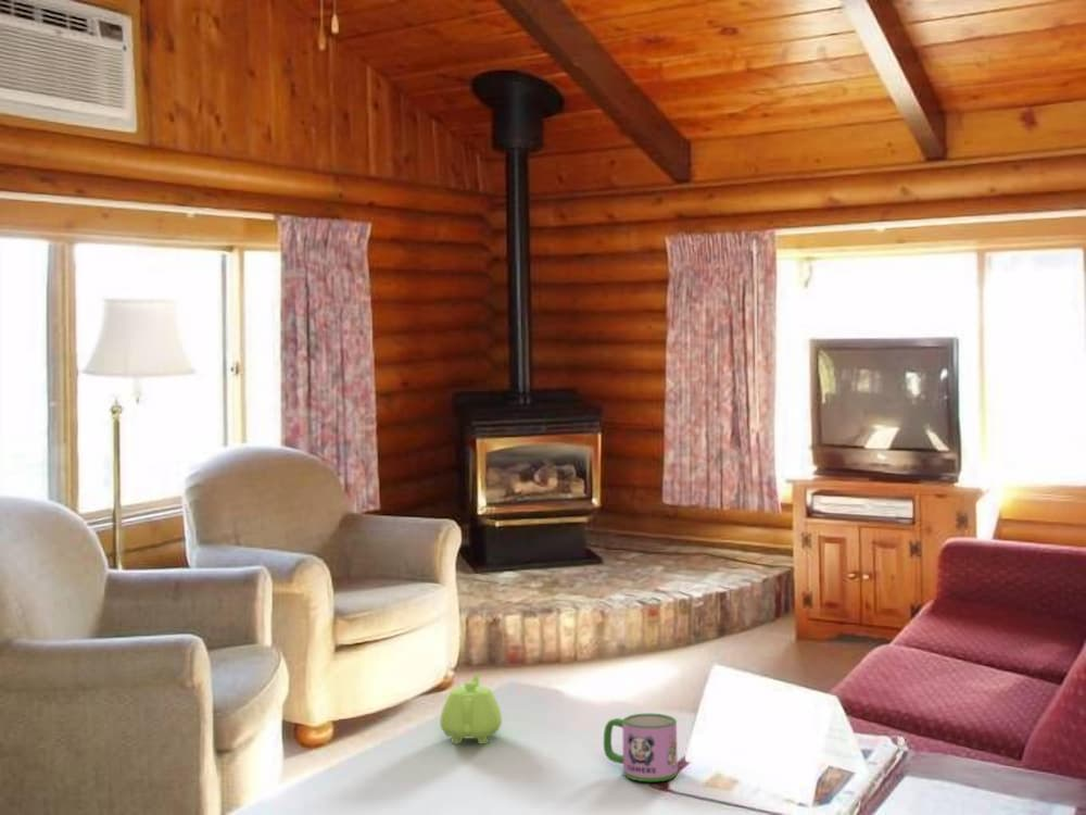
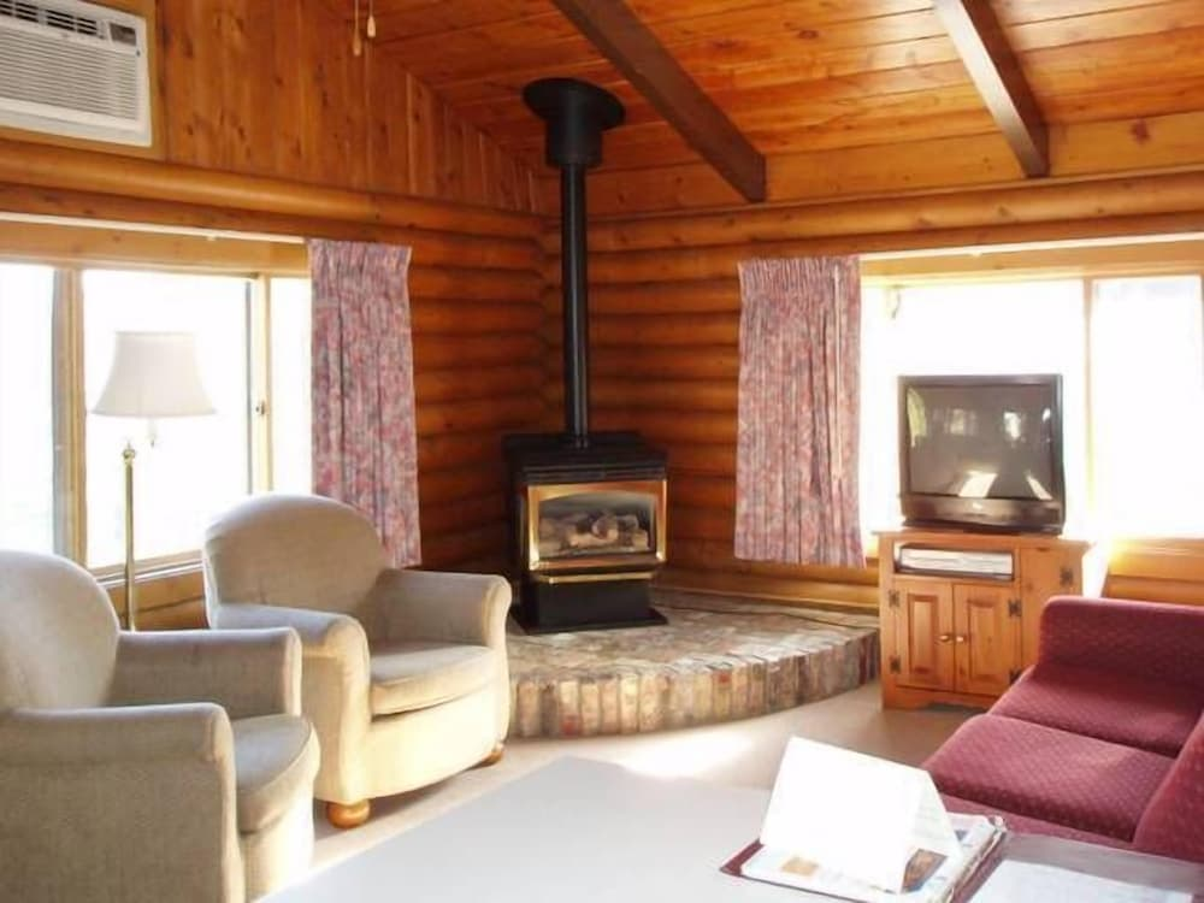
- mug [603,713,679,782]
- teapot [439,674,503,744]
